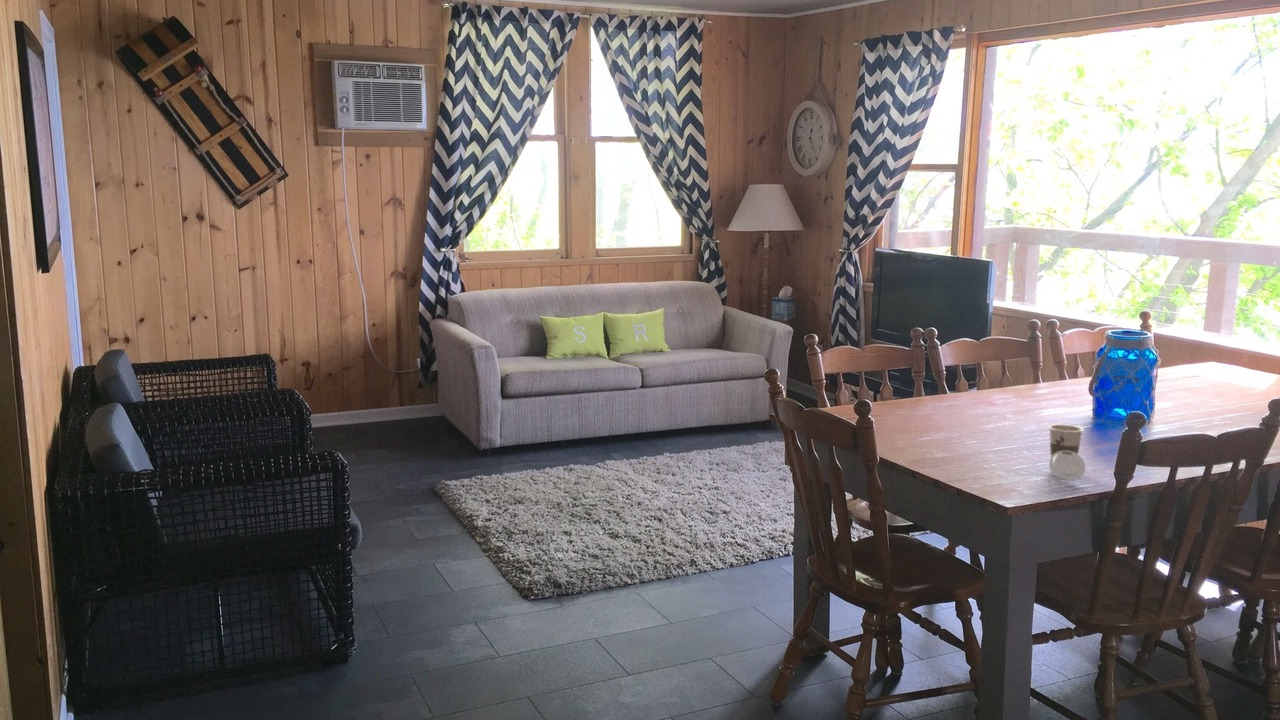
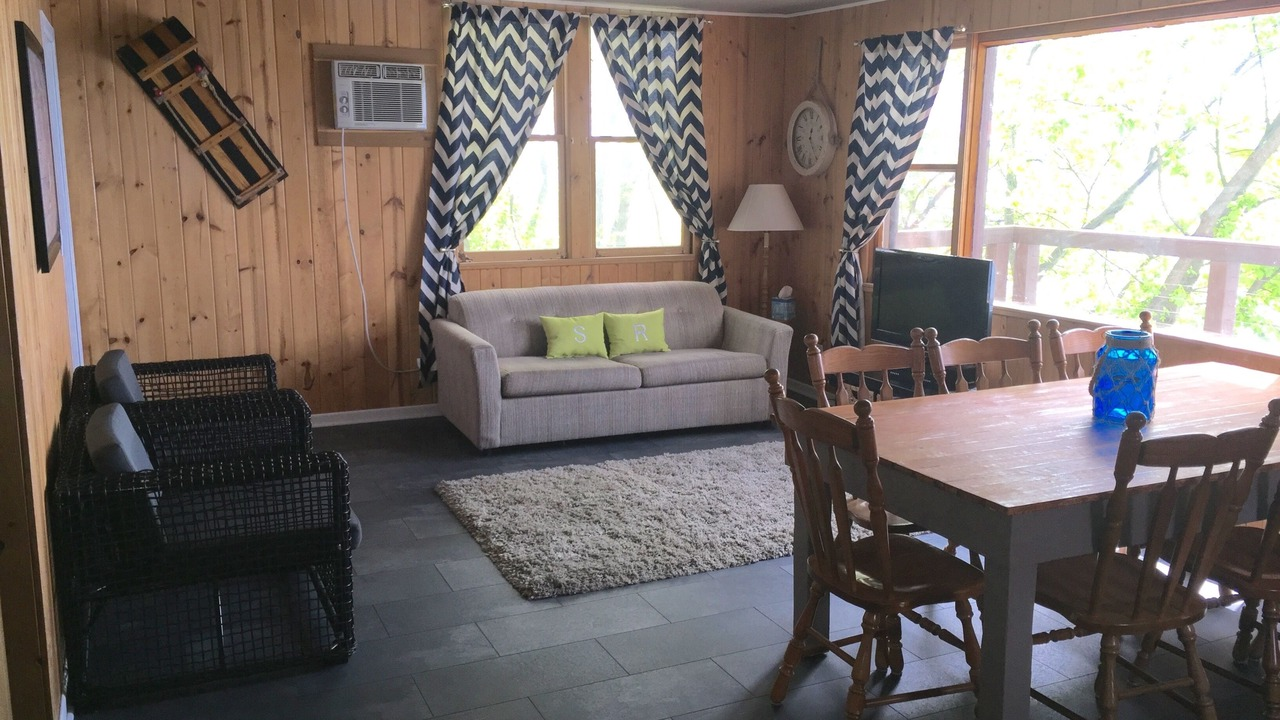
- cup [1047,423,1086,482]
